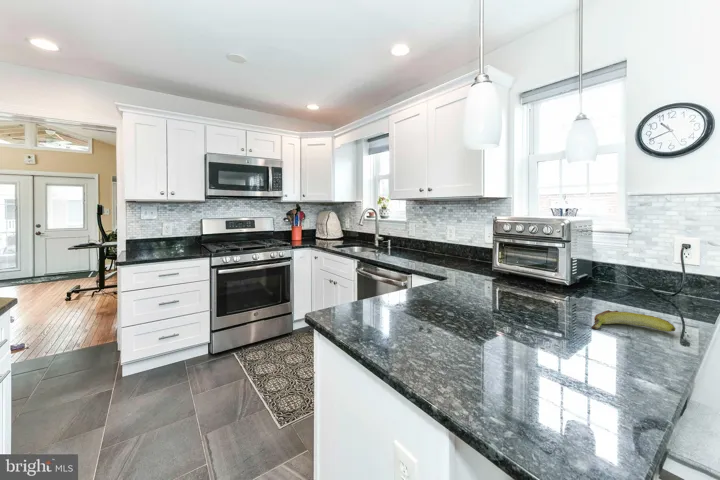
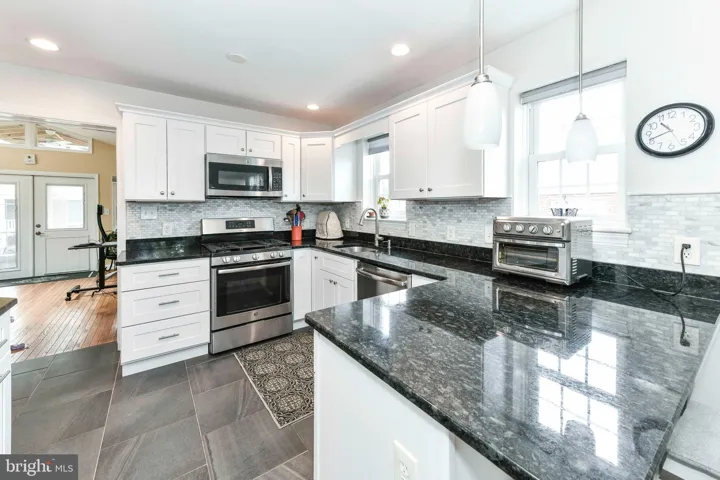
- banana [590,309,677,333]
